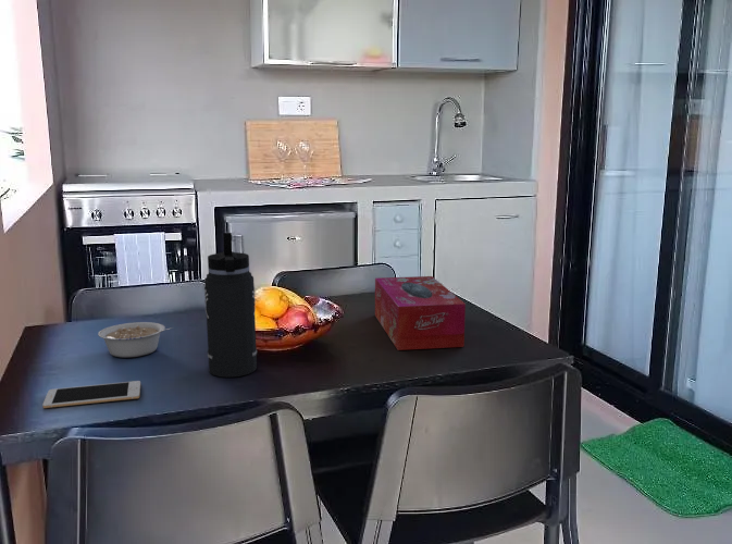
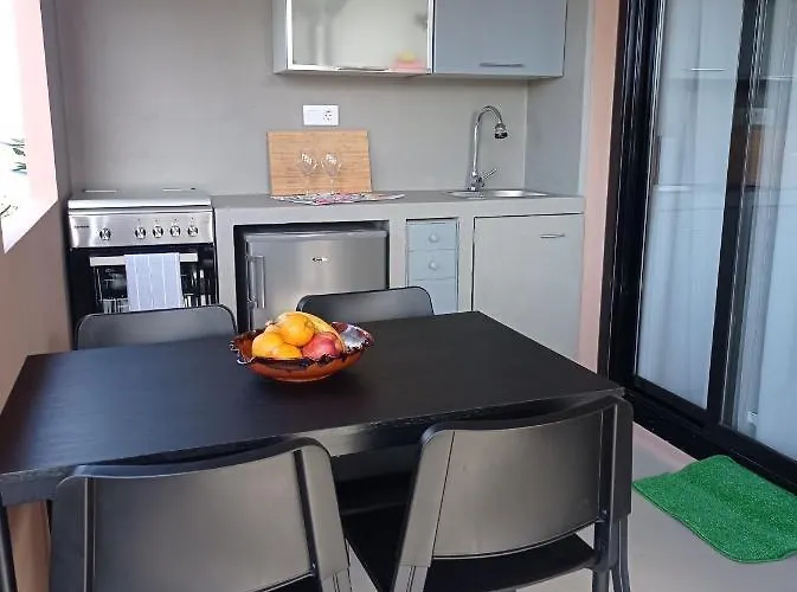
- legume [97,321,173,358]
- tissue box [374,275,467,351]
- thermos bottle [203,232,258,379]
- cell phone [41,380,141,409]
